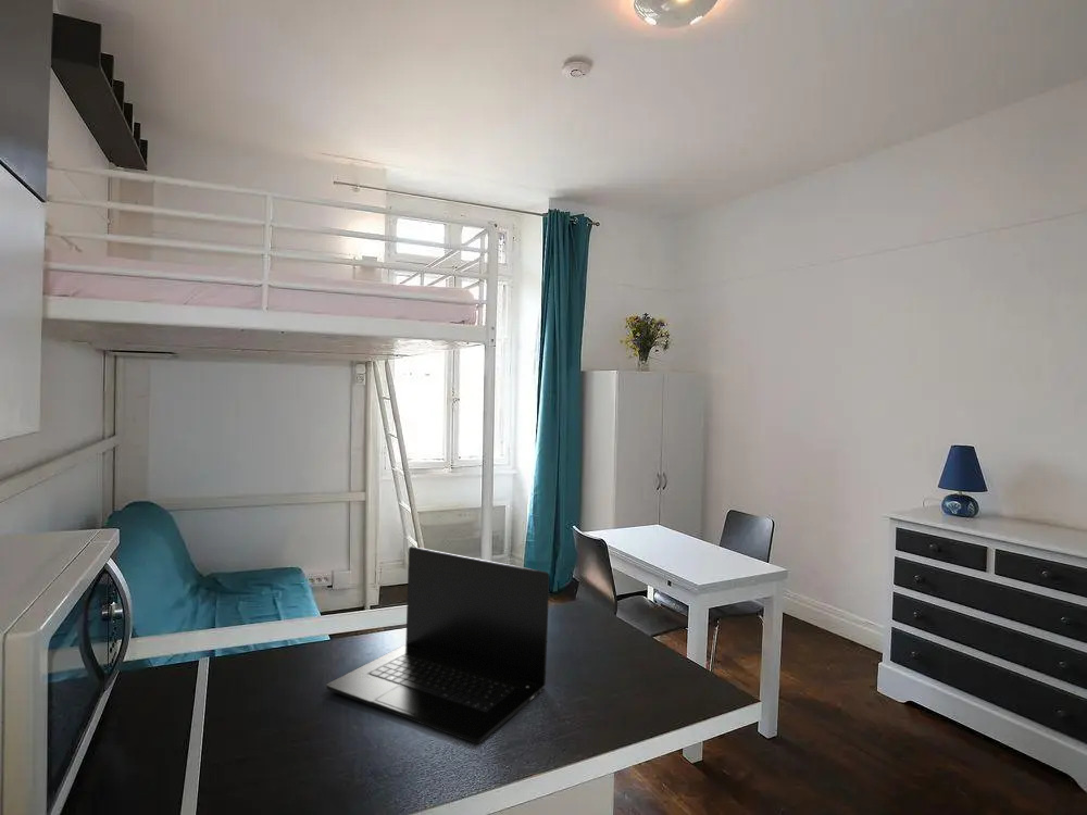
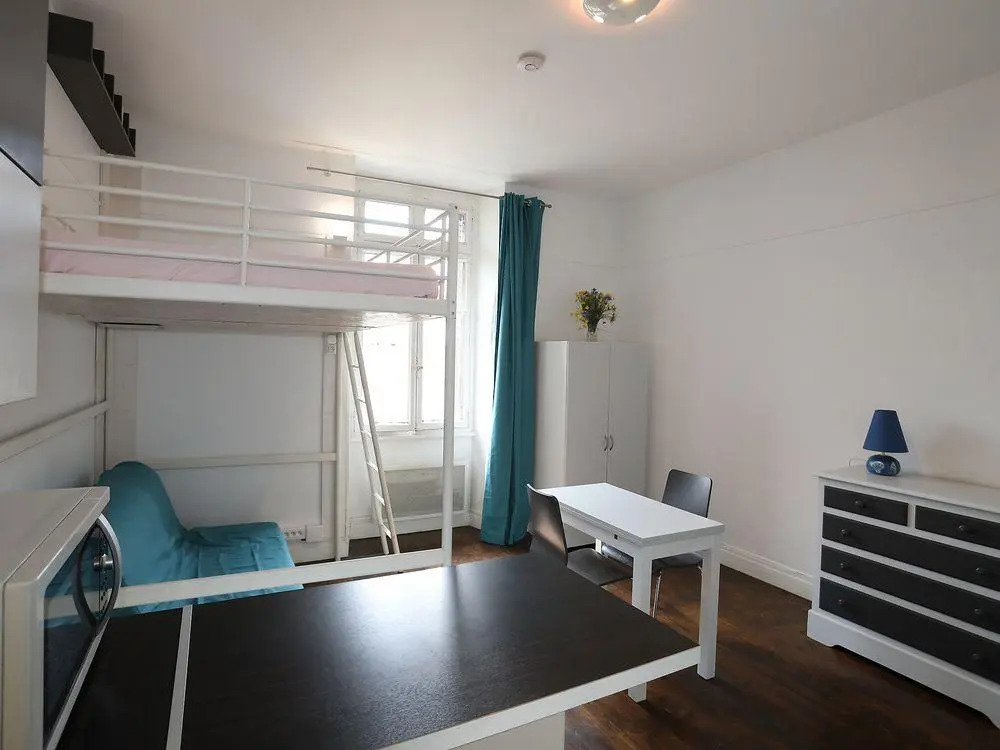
- laptop [325,546,550,744]
